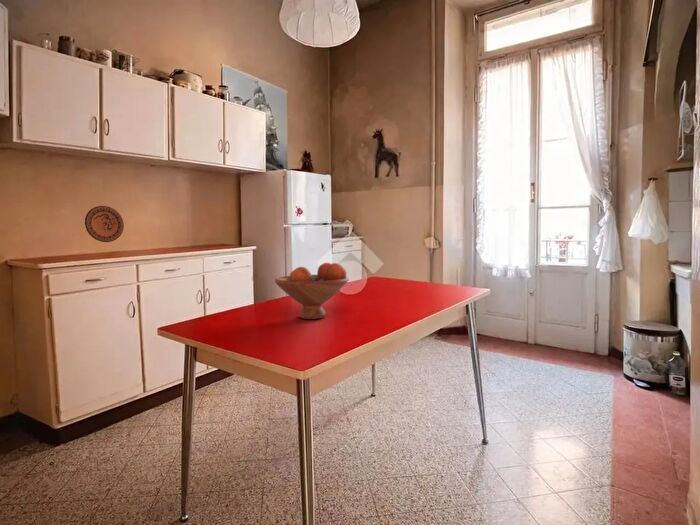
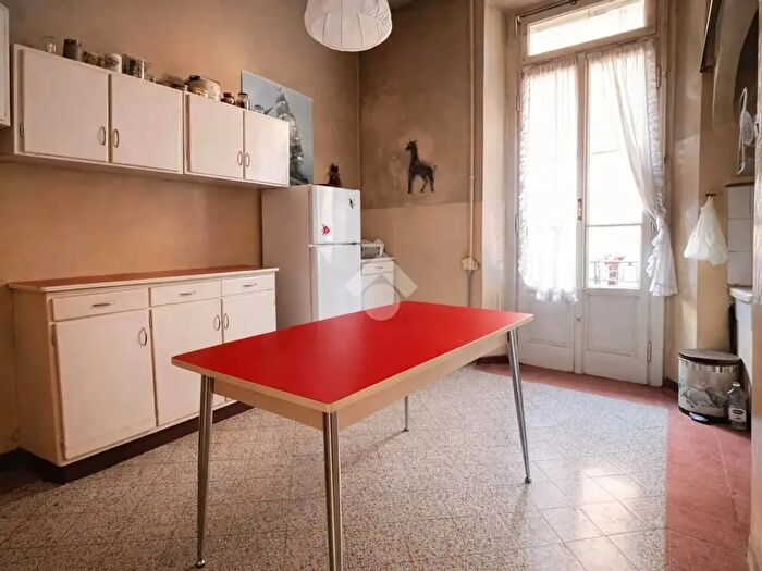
- fruit bowl [273,262,350,320]
- decorative plate [84,205,125,243]
